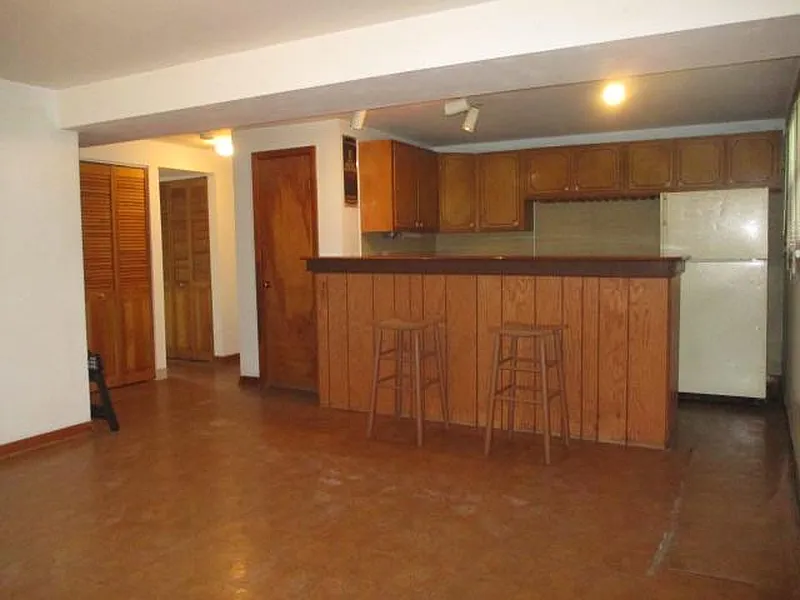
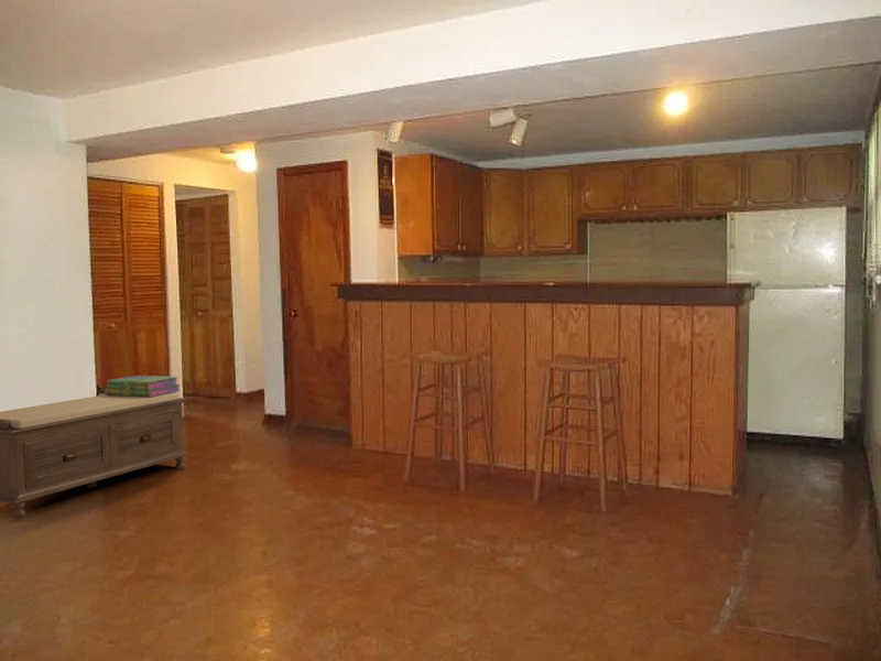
+ stack of books [104,375,182,397]
+ bench [0,391,191,520]
